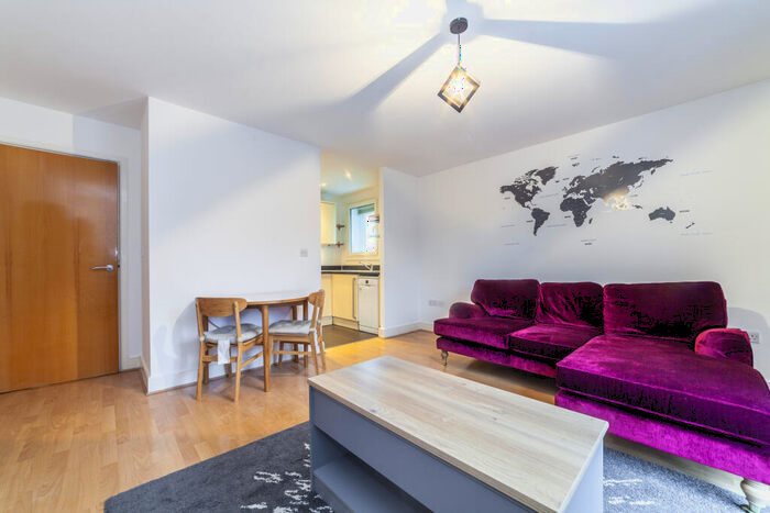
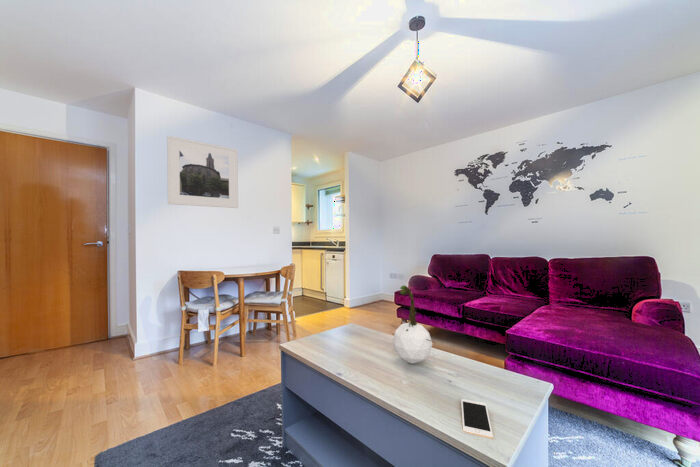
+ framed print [166,135,239,209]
+ cell phone [460,398,494,439]
+ plant [391,284,437,365]
